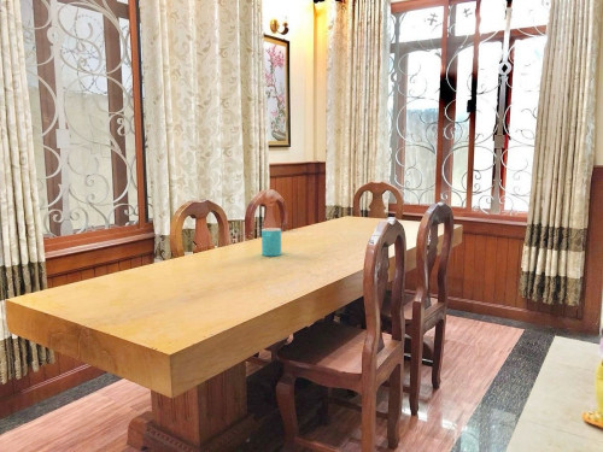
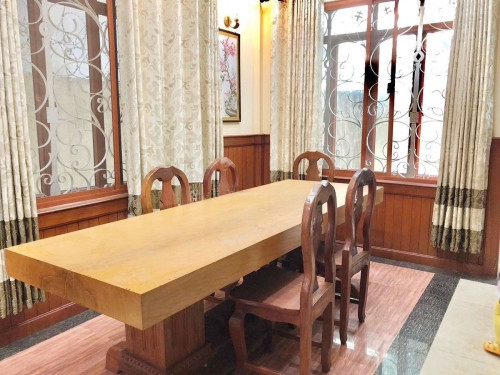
- cup [260,227,282,257]
